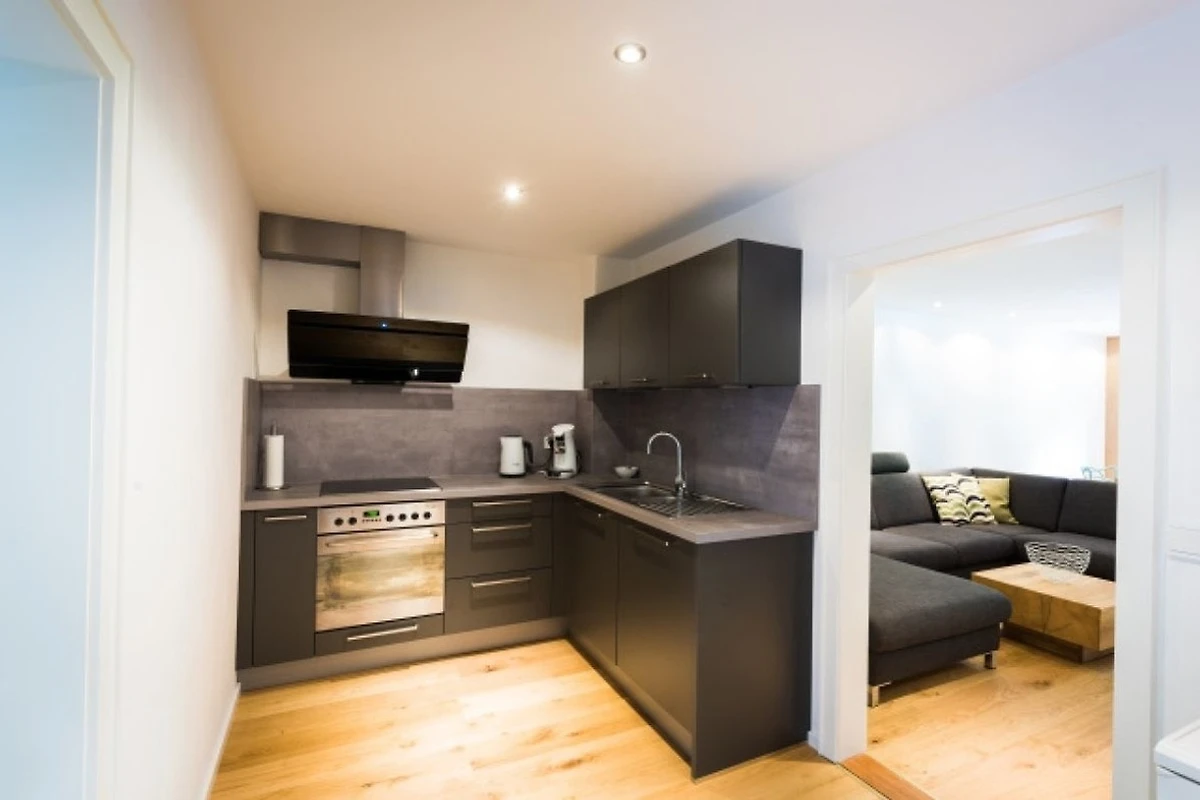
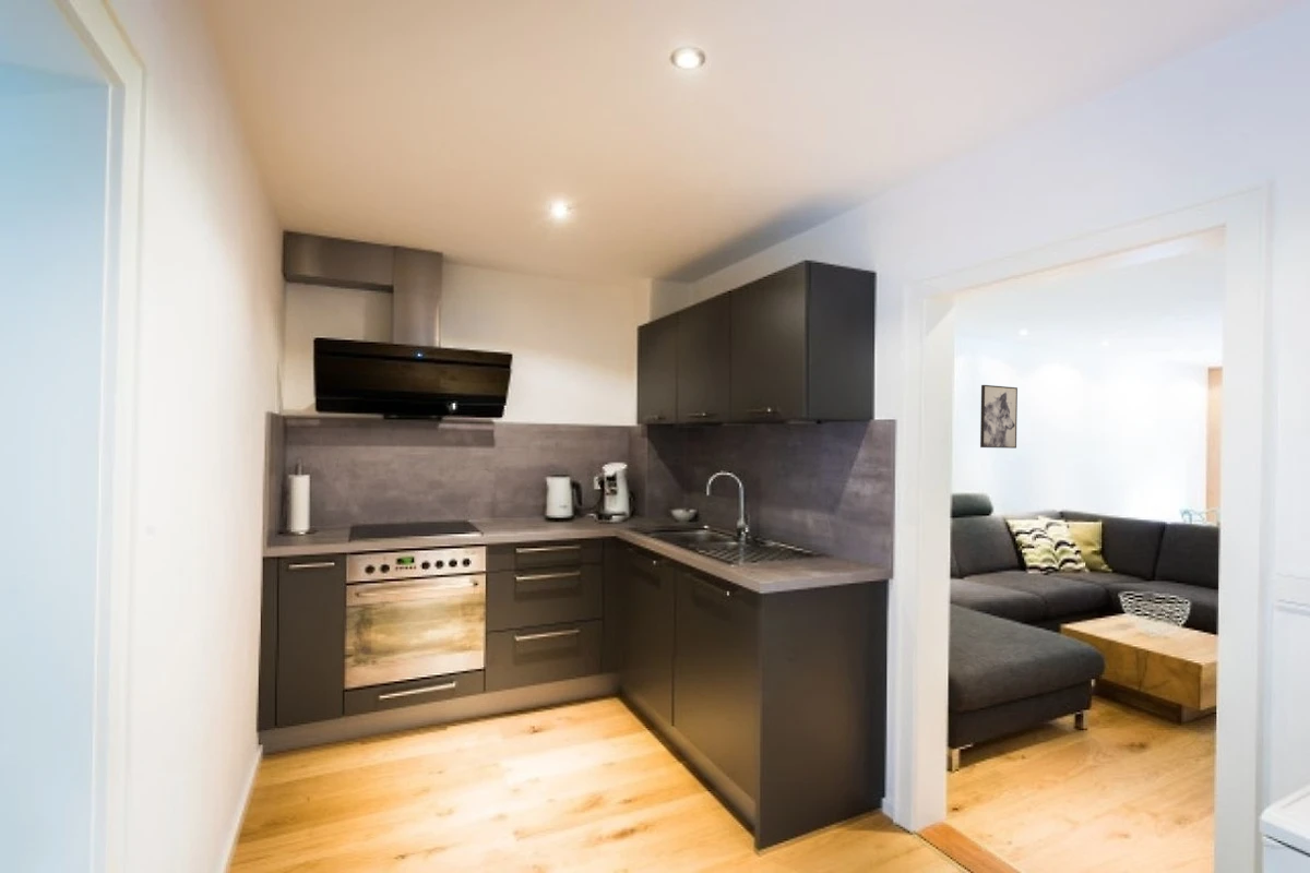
+ wall art [979,384,1019,450]
